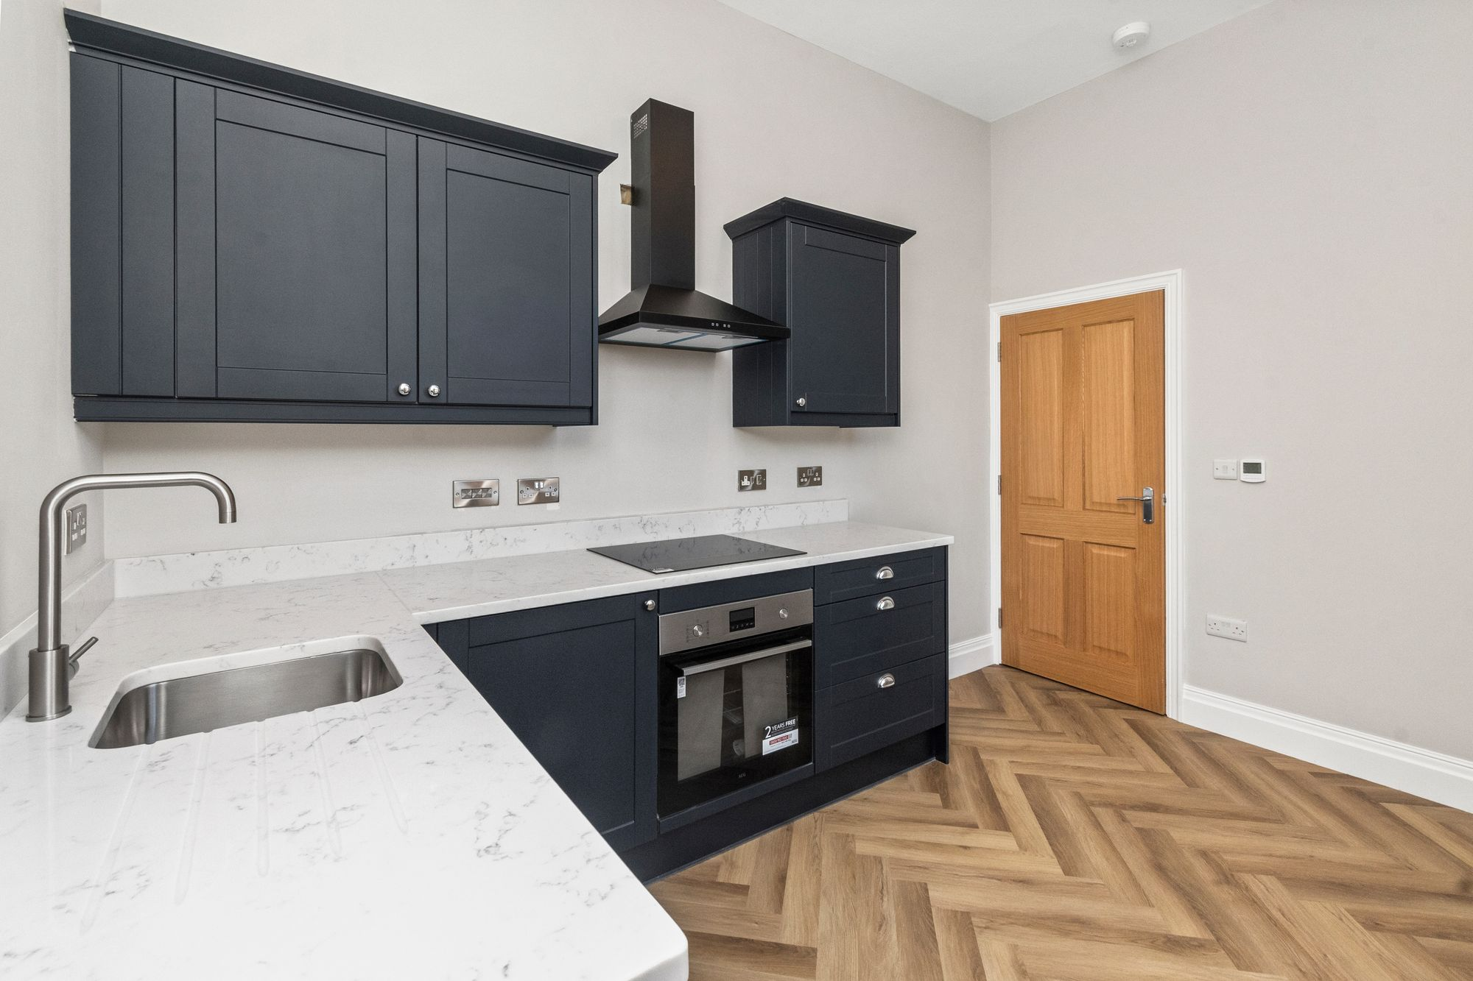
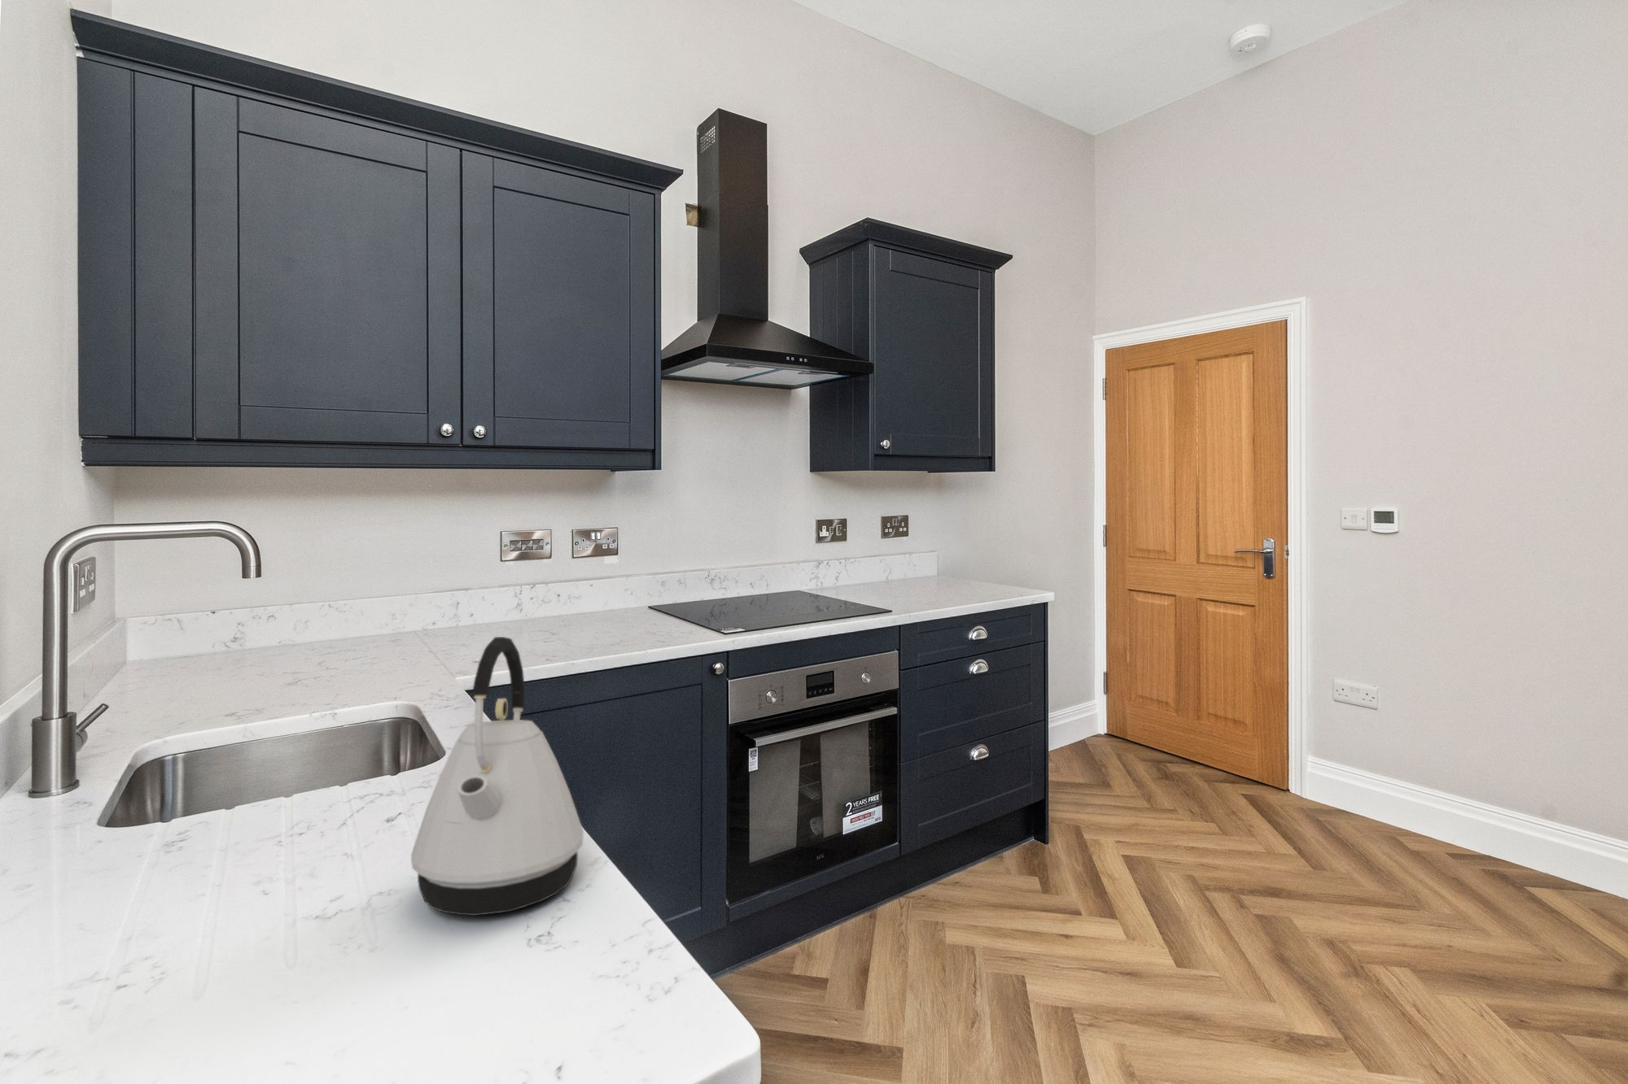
+ kettle [410,636,585,917]
